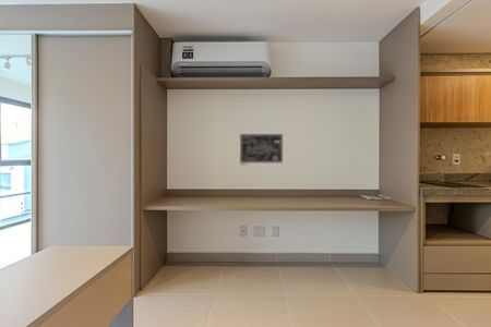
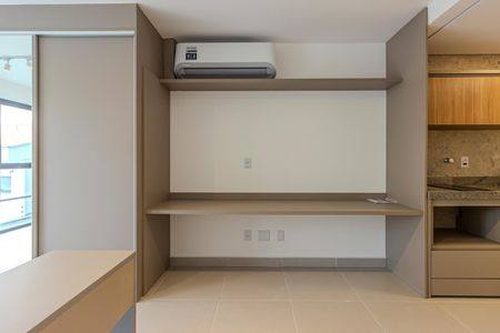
- wall art [239,133,284,164]
